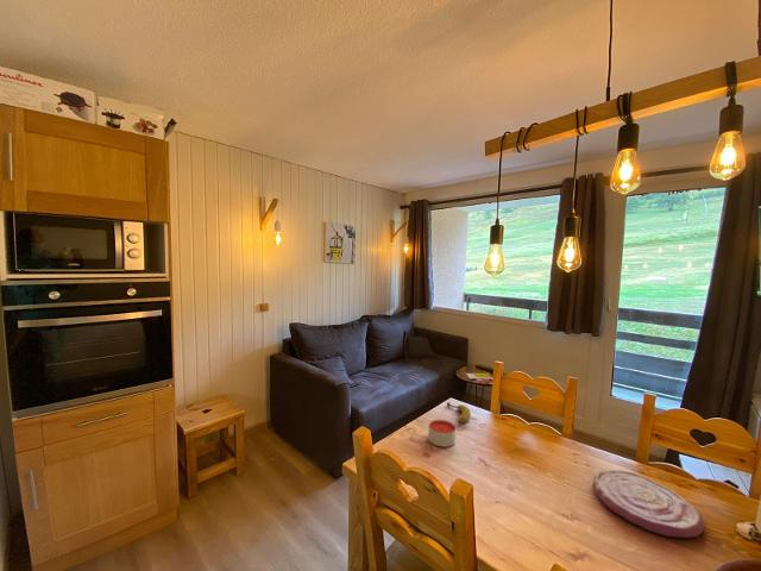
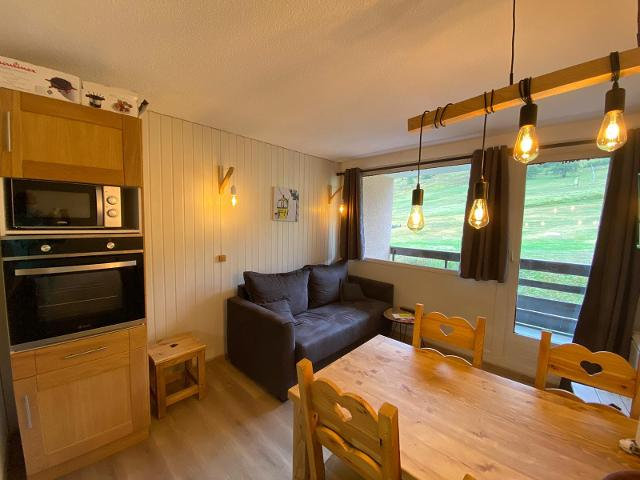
- plate [591,469,705,539]
- fruit [446,401,472,425]
- candle [427,419,457,447]
